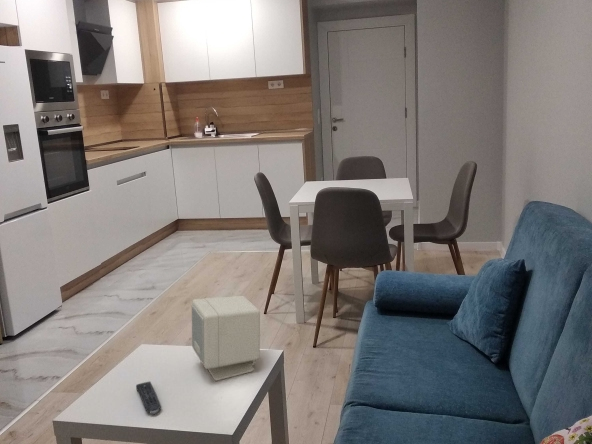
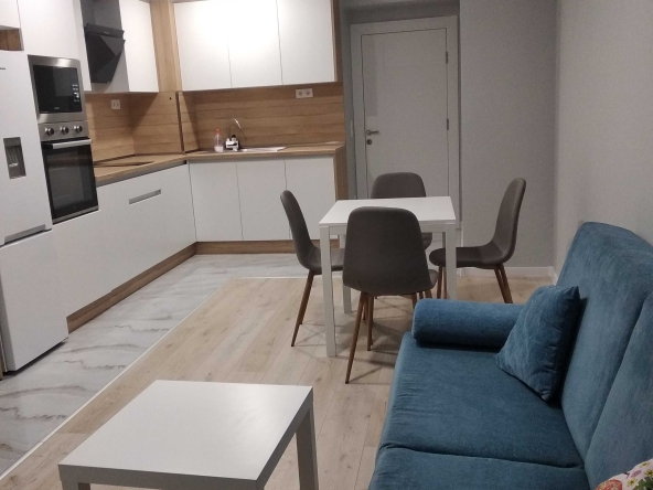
- remote control [135,380,162,415]
- speaker [191,295,261,382]
